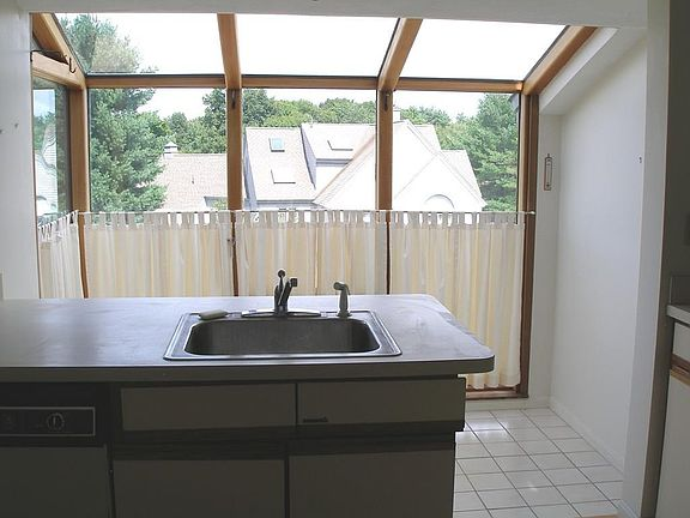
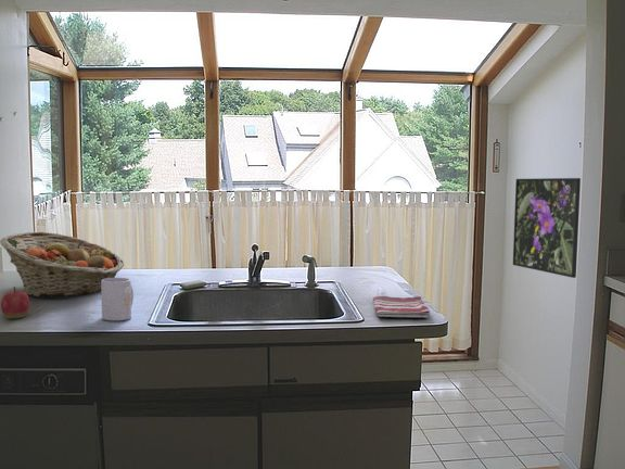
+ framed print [512,177,582,279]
+ dish towel [372,295,431,319]
+ fruit basket [0,231,125,299]
+ apple [0,286,30,319]
+ mug [100,277,135,321]
